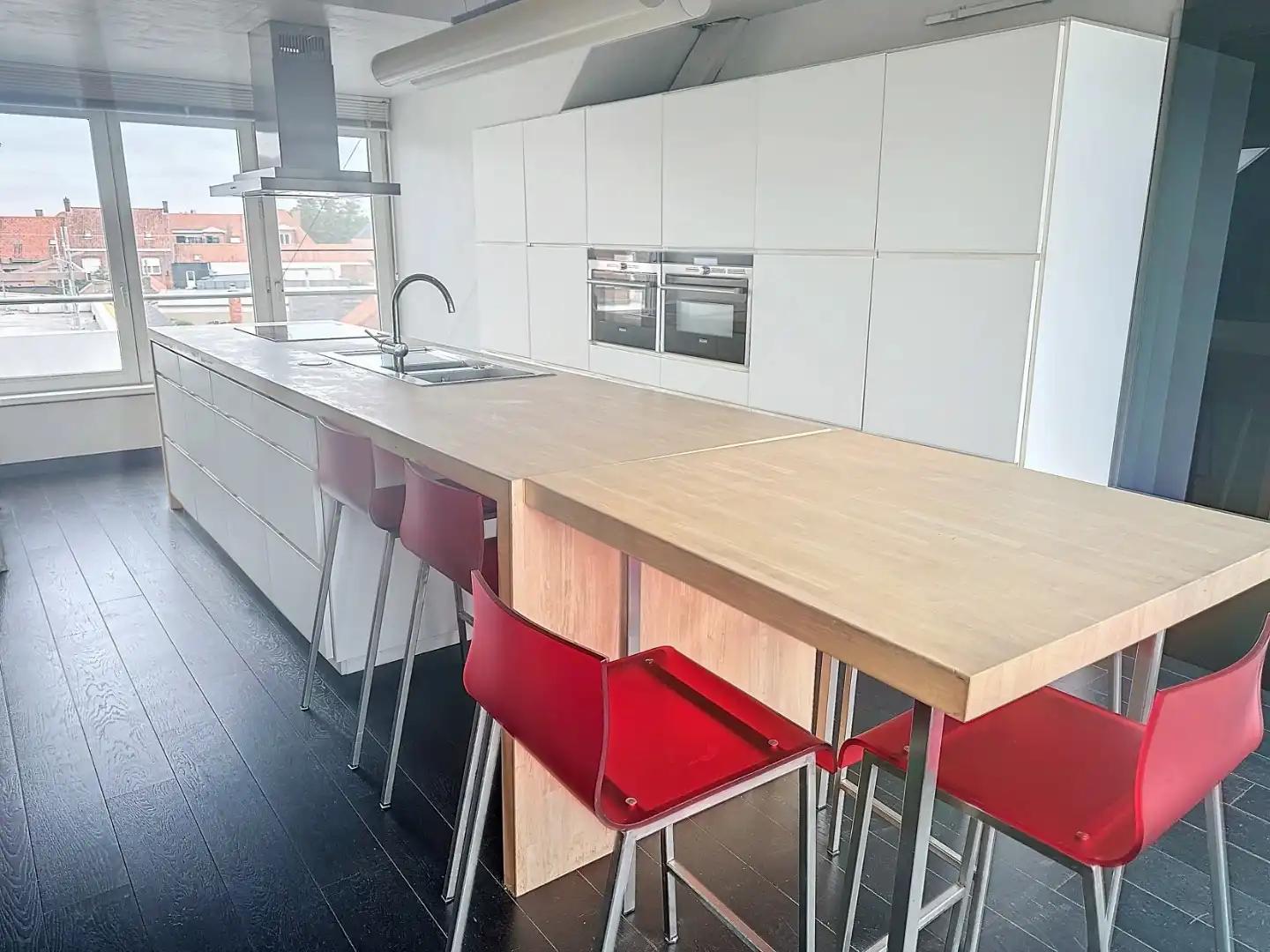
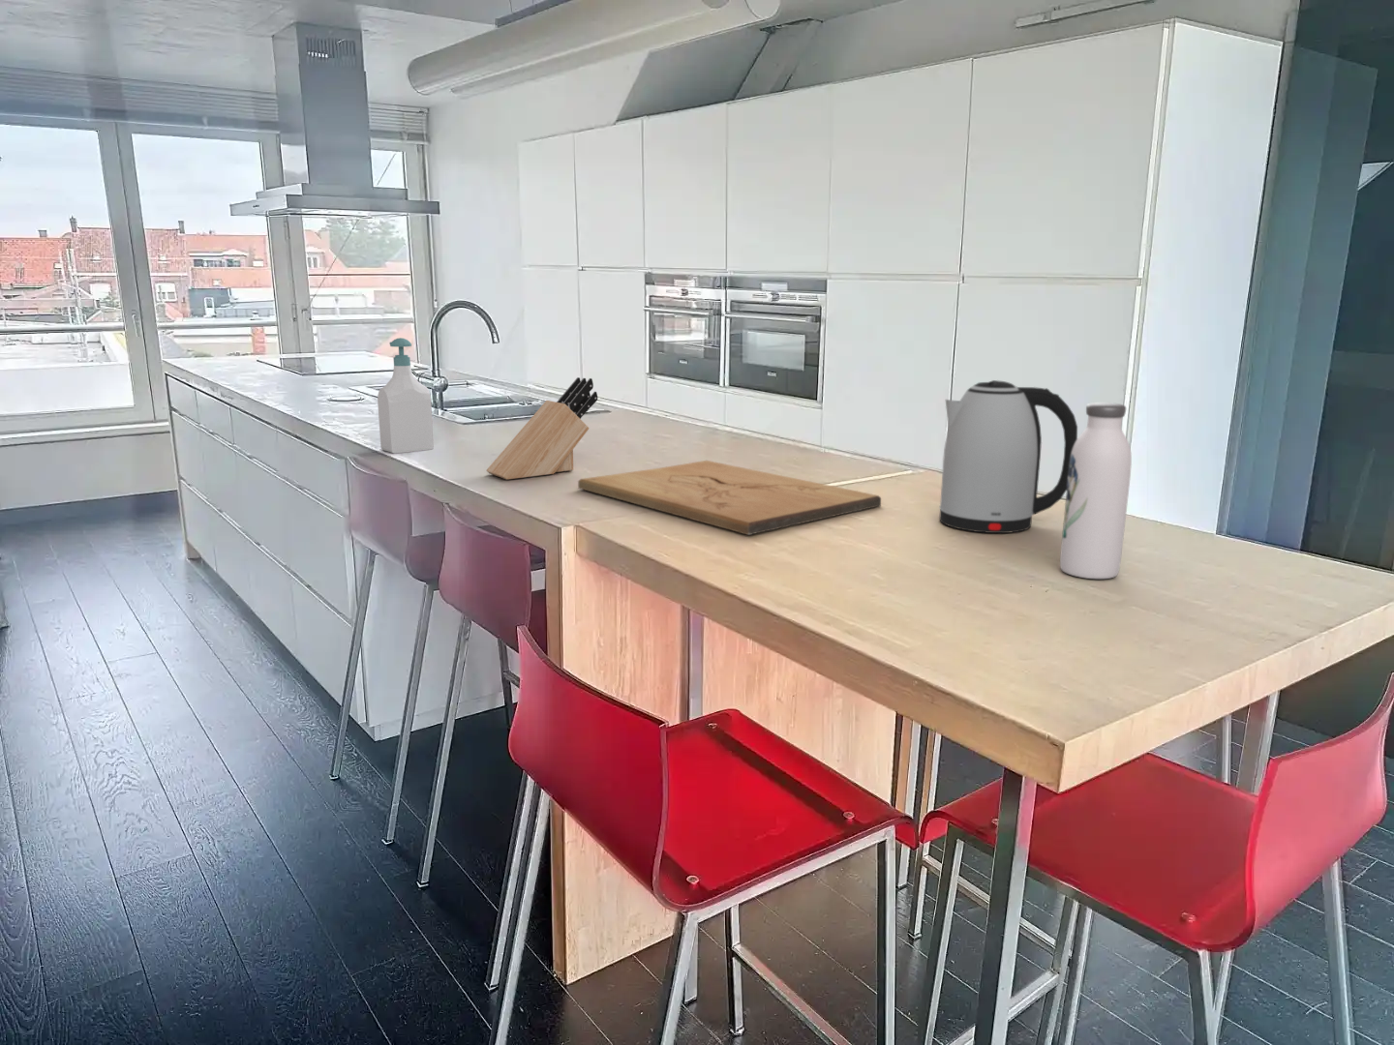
+ kettle [938,380,1078,535]
+ cutting board [577,460,881,536]
+ water bottle [1059,402,1133,580]
+ knife block [486,377,598,481]
+ soap bottle [376,337,435,454]
